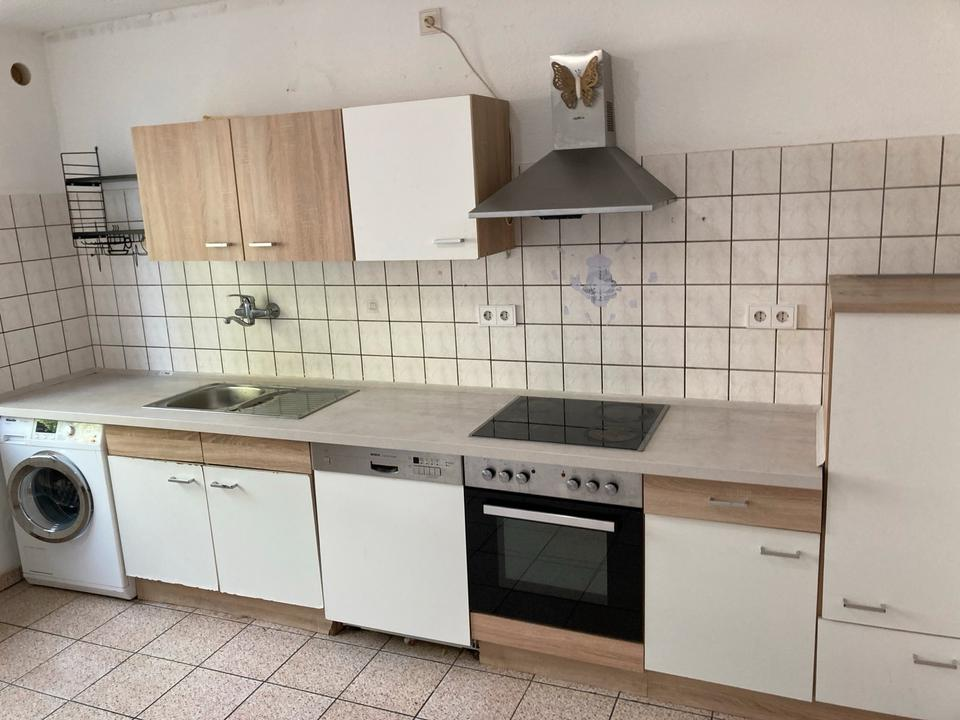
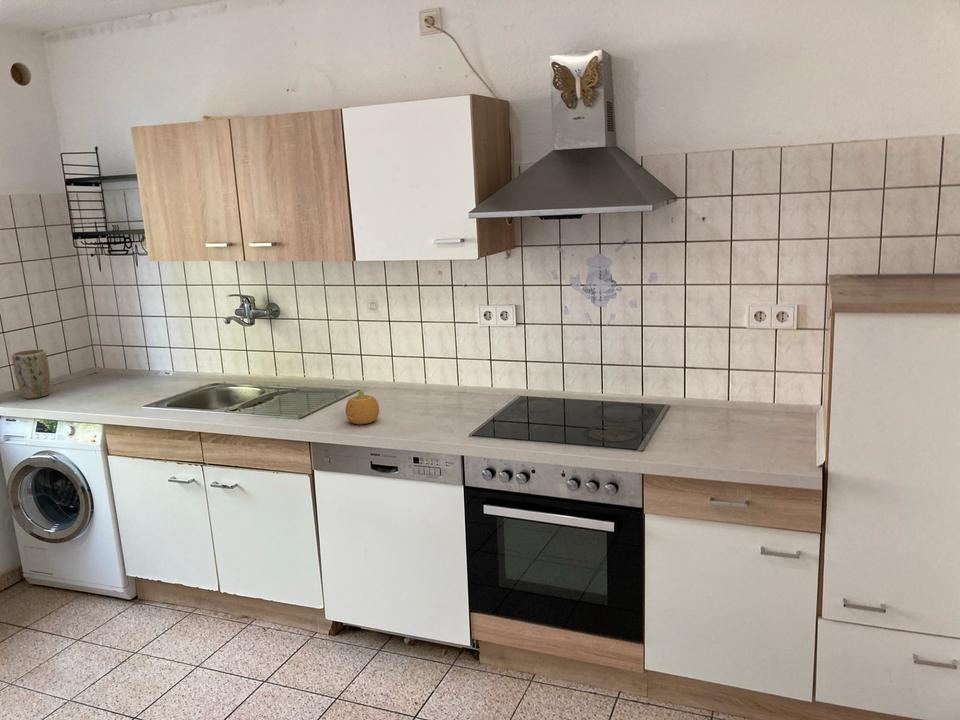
+ fruit [344,389,380,425]
+ plant pot [11,348,51,400]
